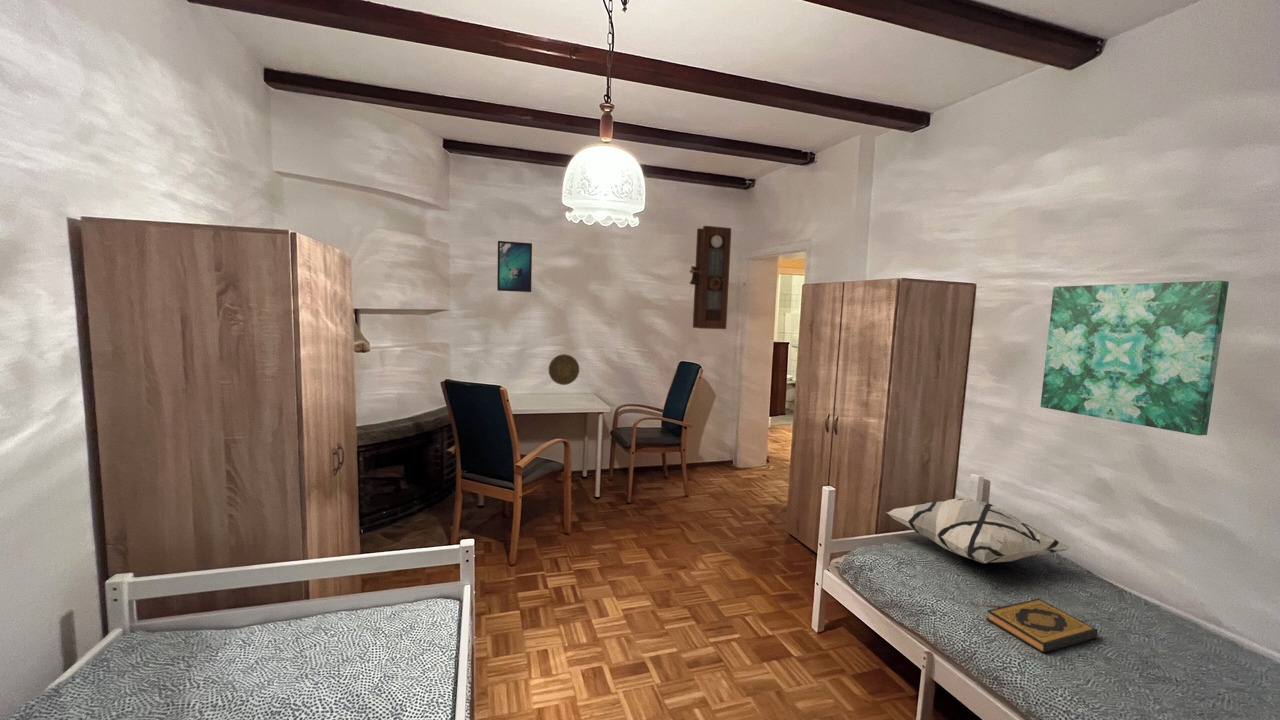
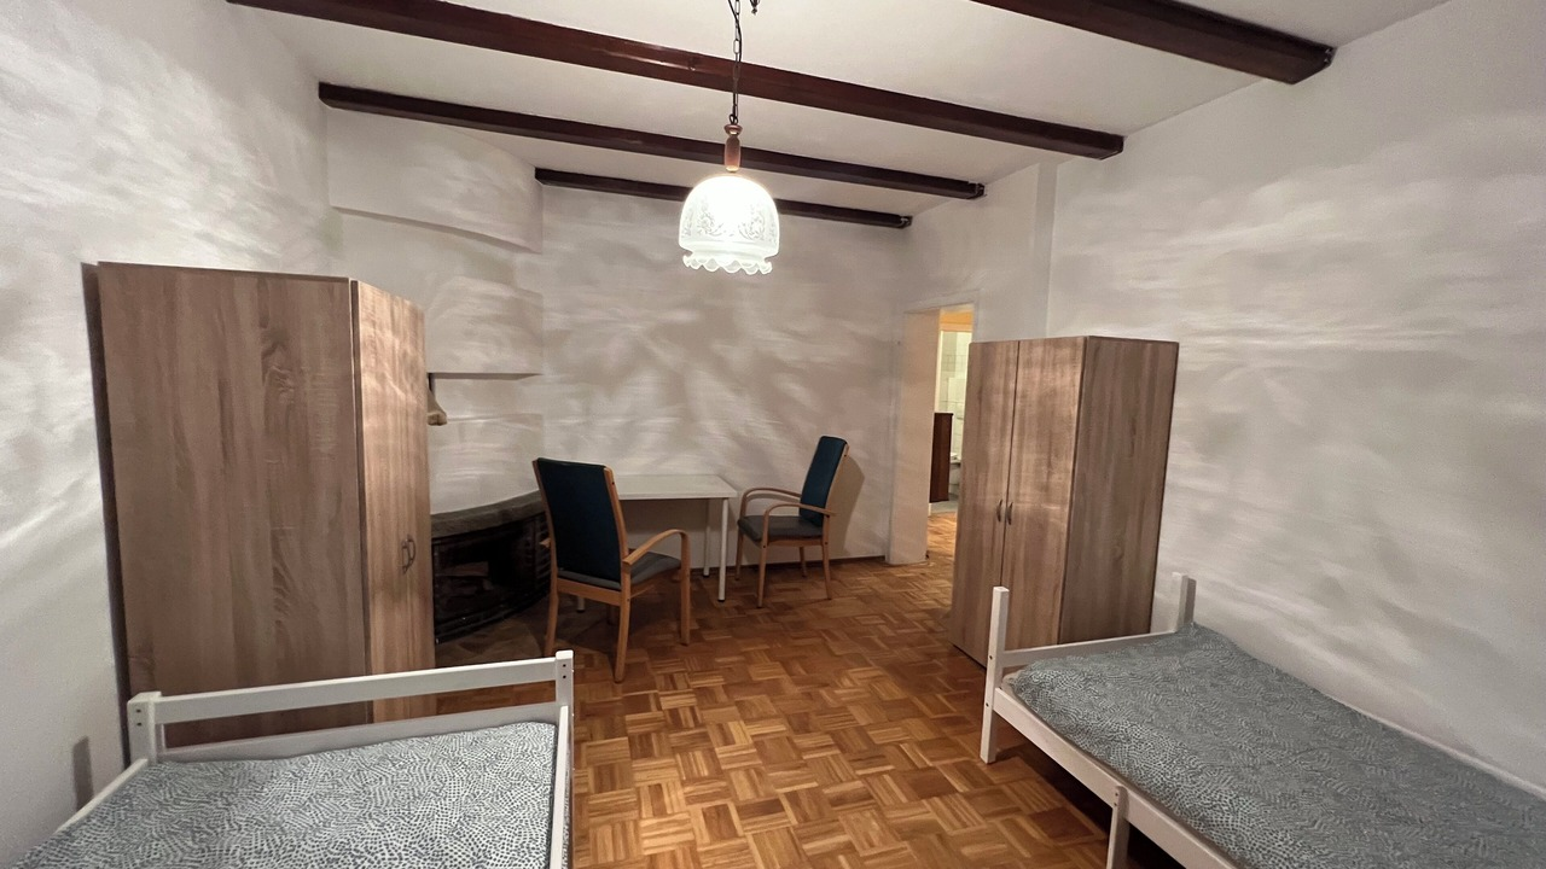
- wall art [1040,280,1230,436]
- decorative pillow [885,498,1072,564]
- hardback book [985,598,1098,654]
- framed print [496,240,533,293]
- decorative plate [548,353,580,386]
- pendulum clock [689,225,732,330]
